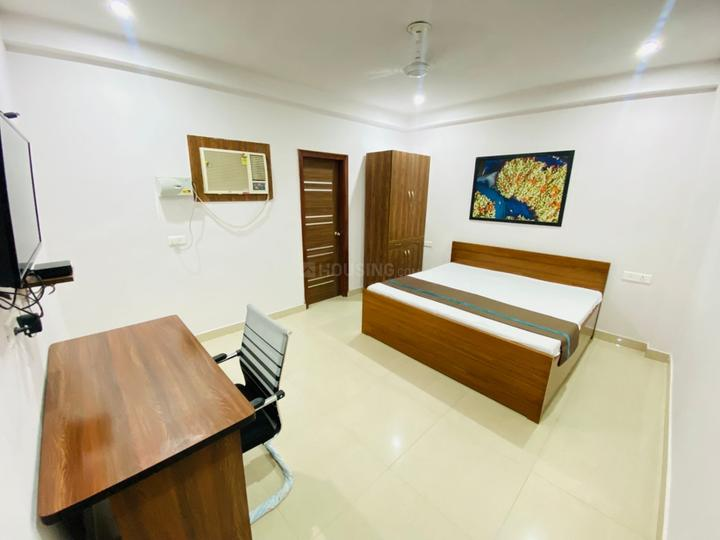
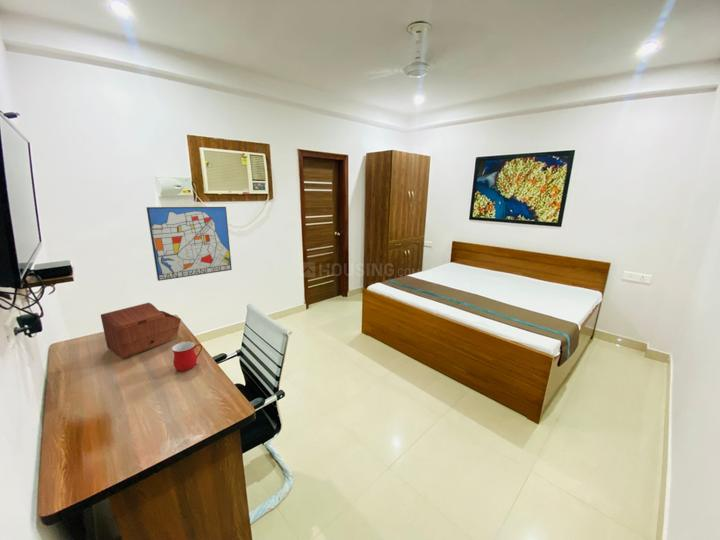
+ wall art [145,206,233,282]
+ mug [171,341,203,372]
+ sewing box [100,302,182,360]
